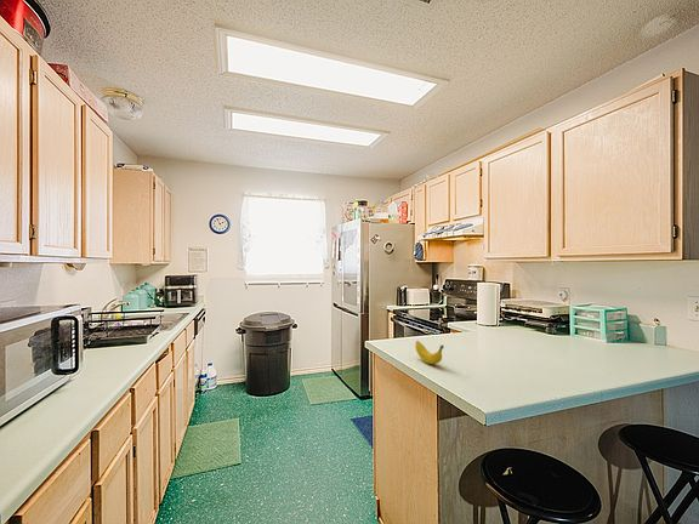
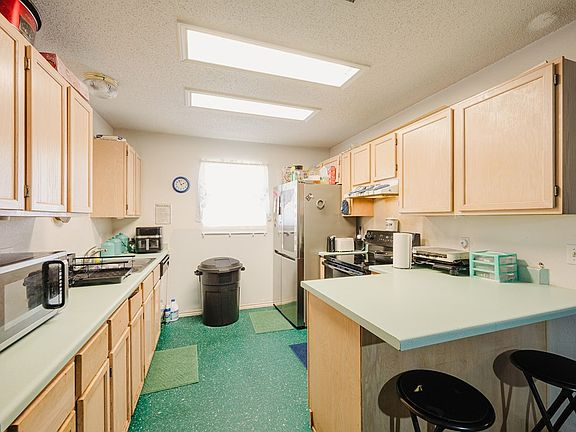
- banana [414,340,444,365]
